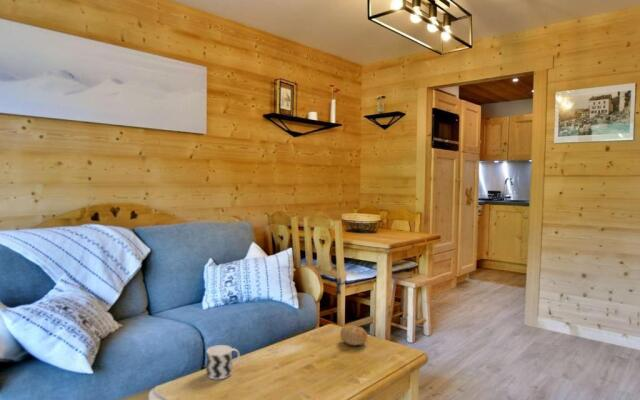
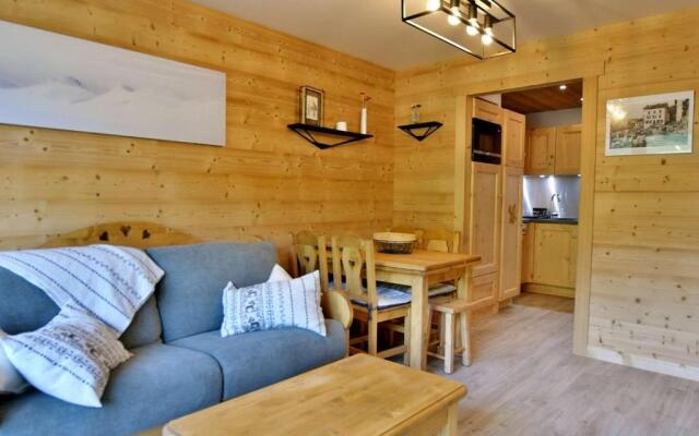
- cup [206,344,241,380]
- fruit [339,324,369,346]
